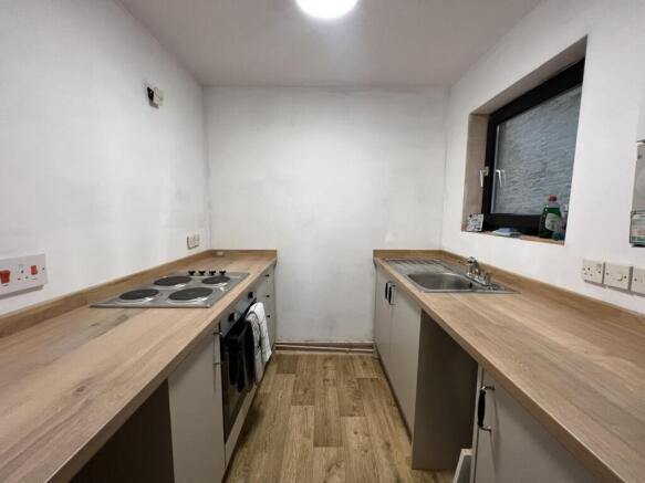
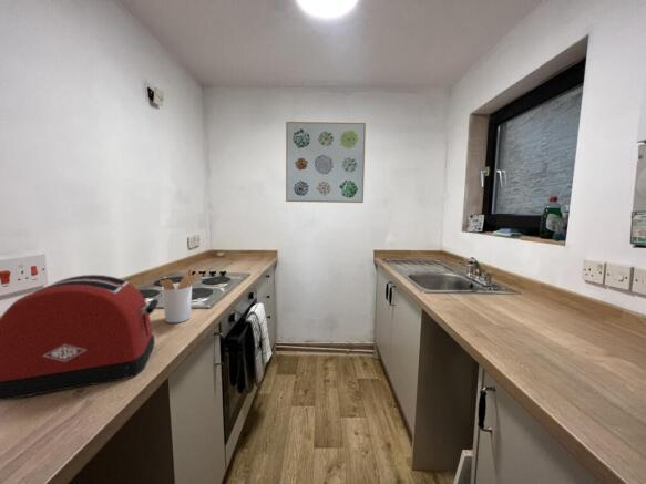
+ utensil holder [158,267,204,323]
+ wall art [285,121,367,204]
+ toaster [0,274,160,402]
